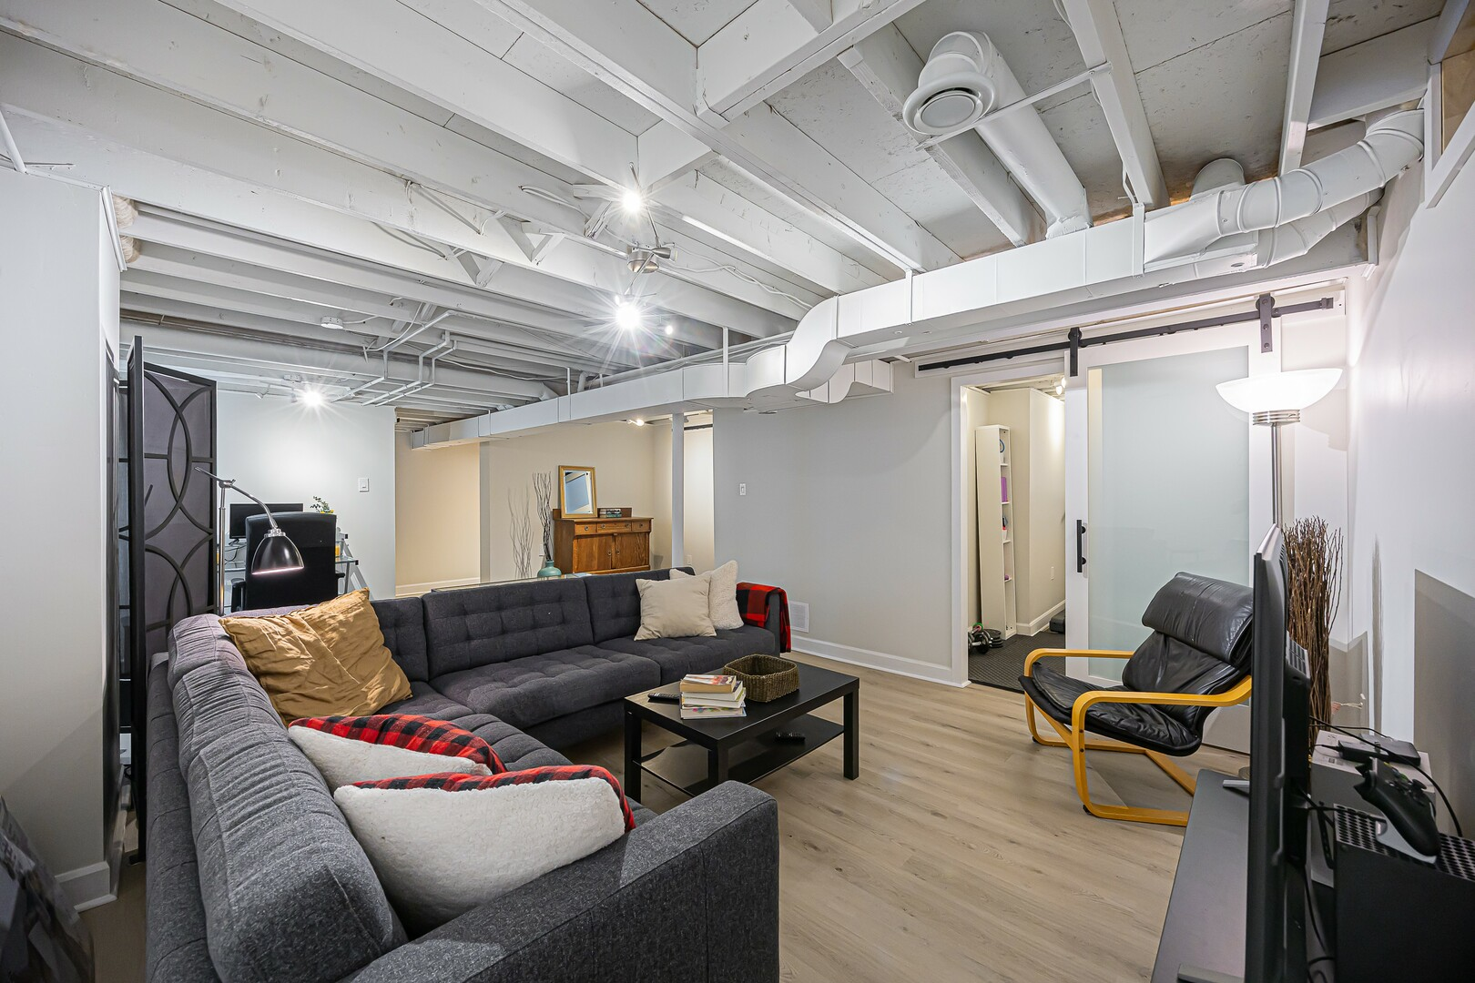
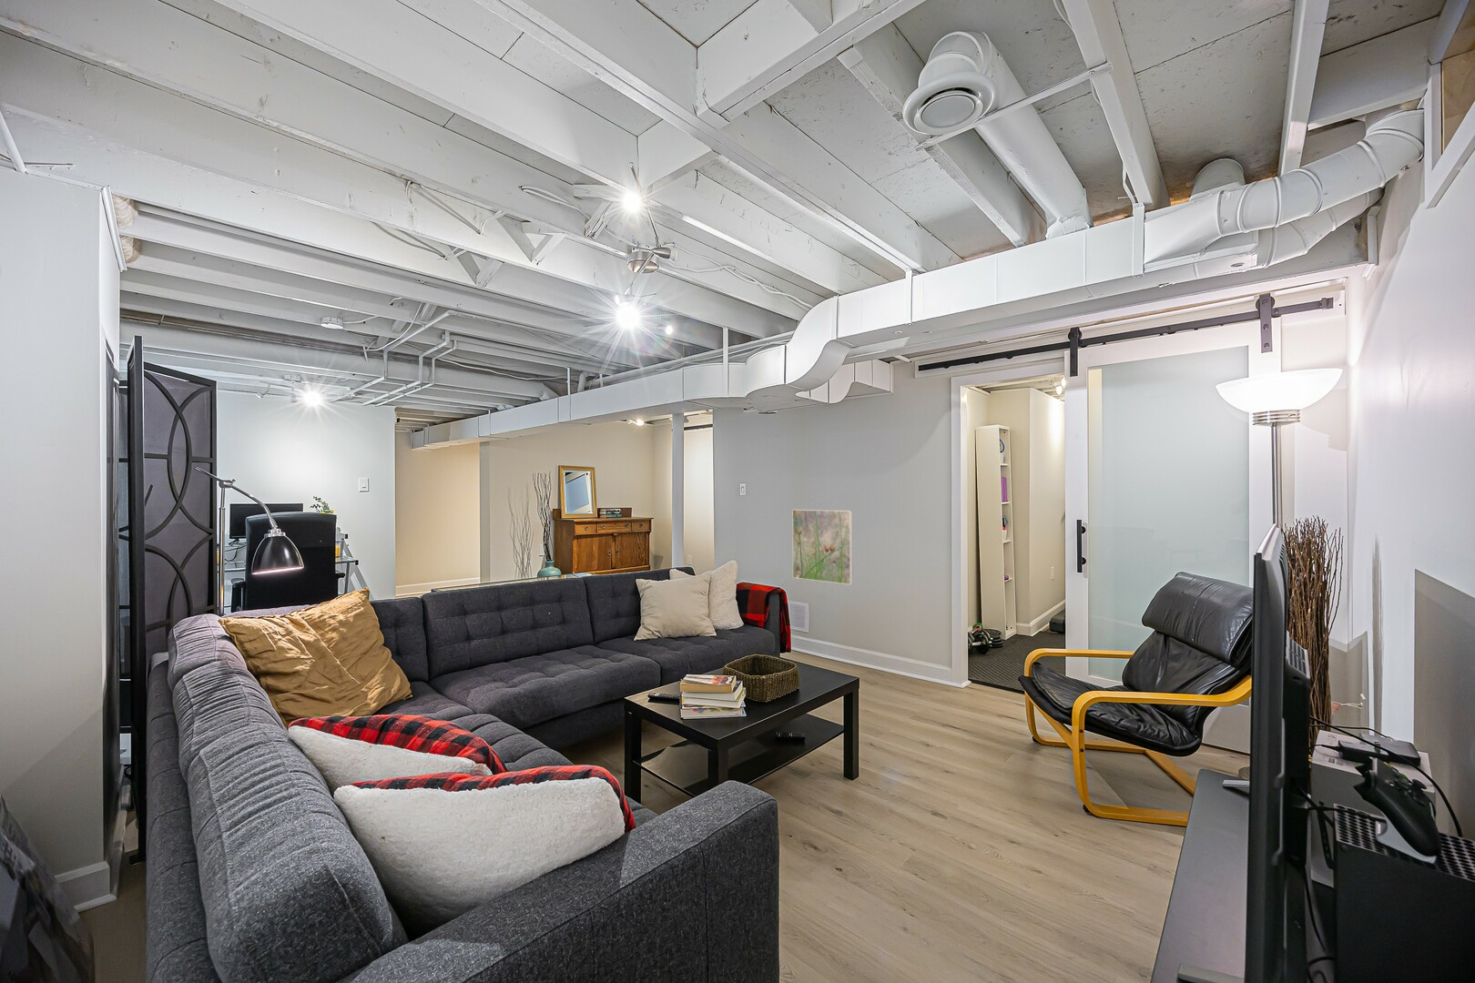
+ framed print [792,509,853,585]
